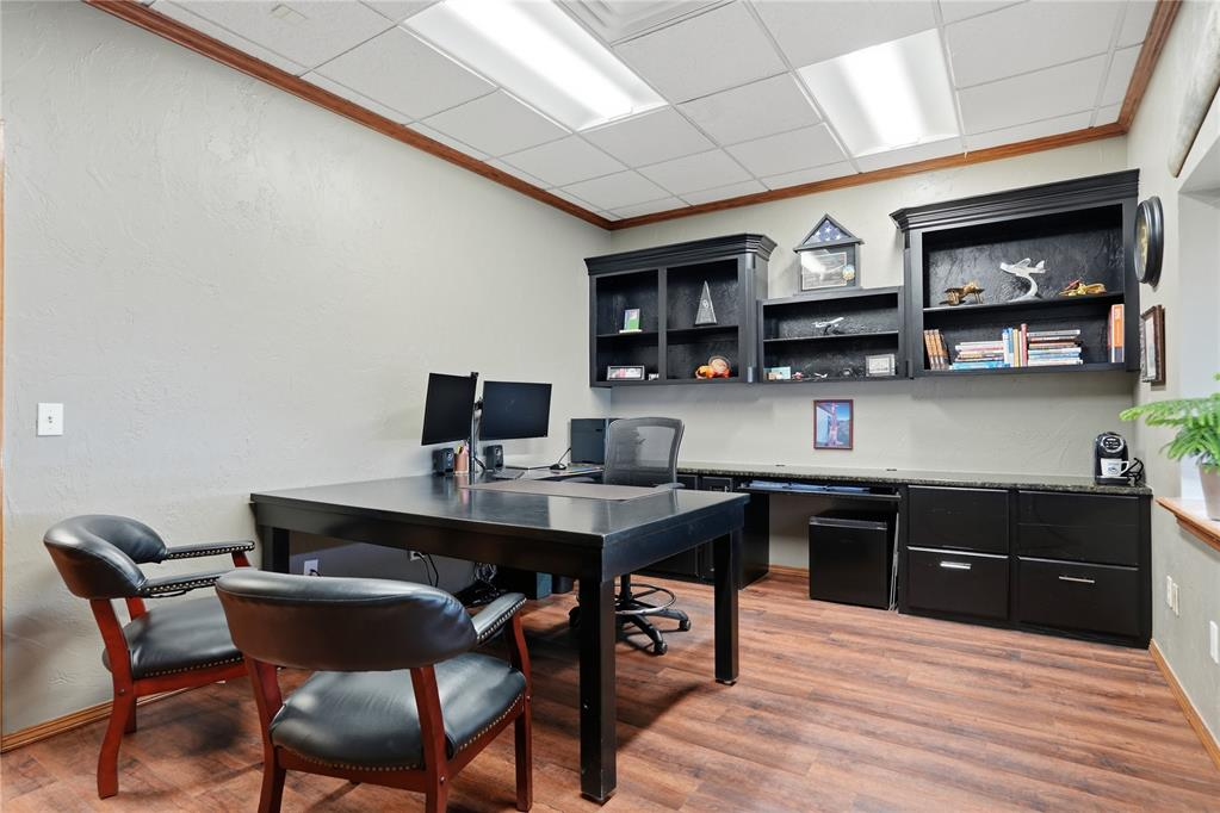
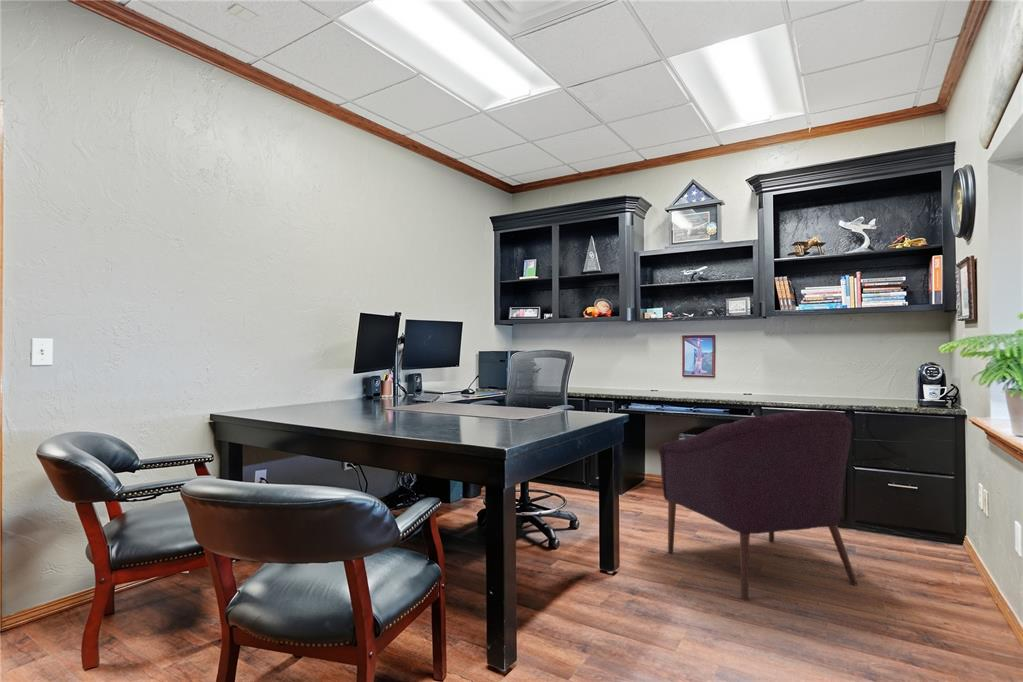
+ chair [658,410,859,602]
